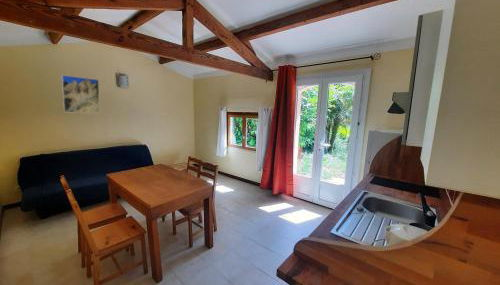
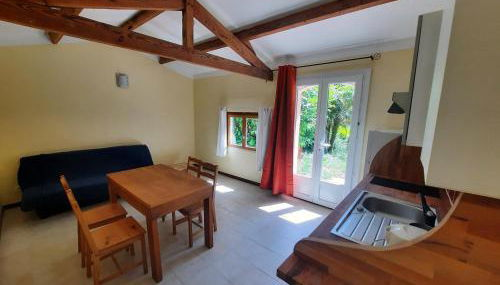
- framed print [61,74,101,114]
